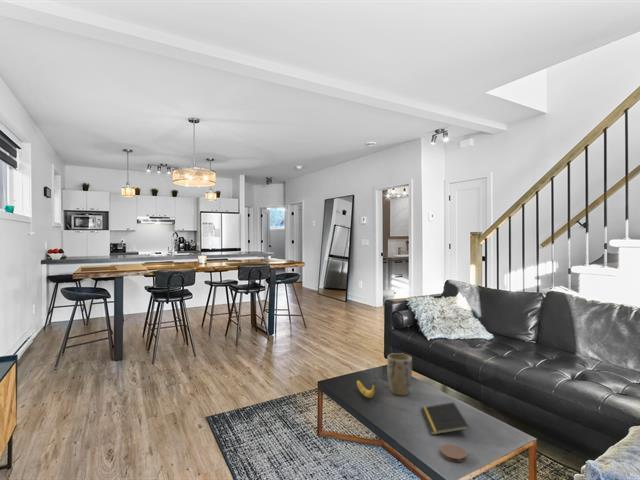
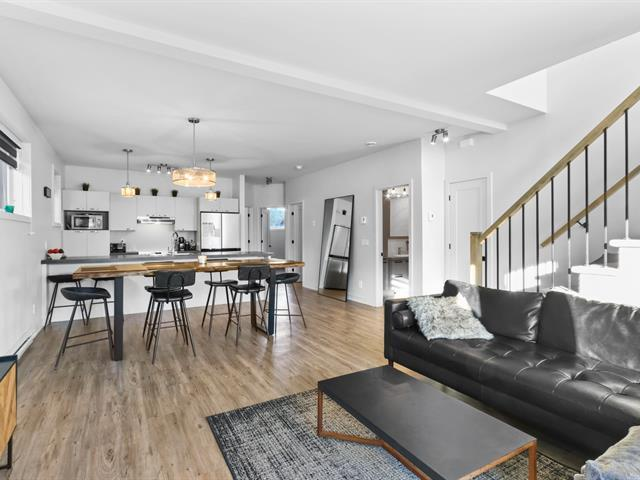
- plant pot [386,352,413,396]
- banana [356,379,376,399]
- notepad [420,401,470,436]
- coaster [440,443,468,463]
